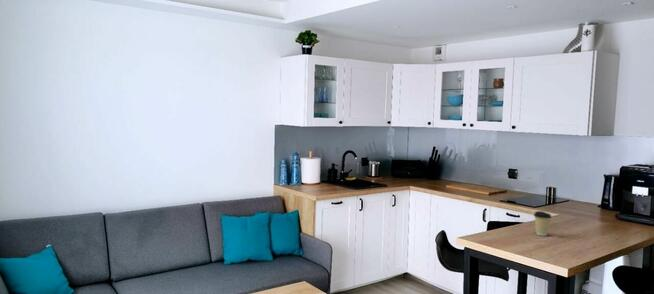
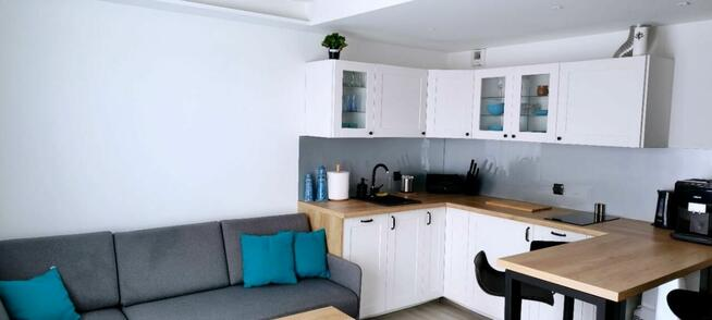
- coffee cup [532,210,553,237]
